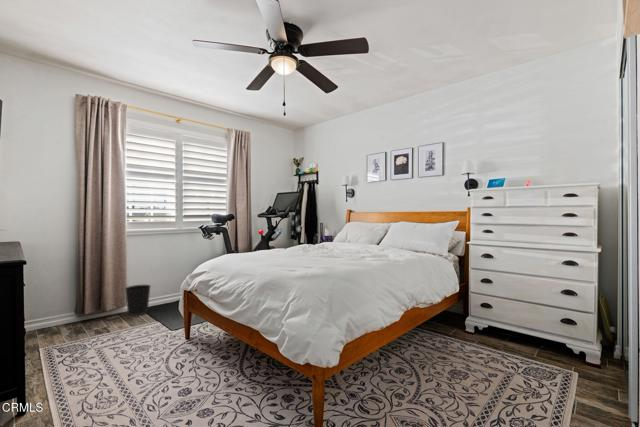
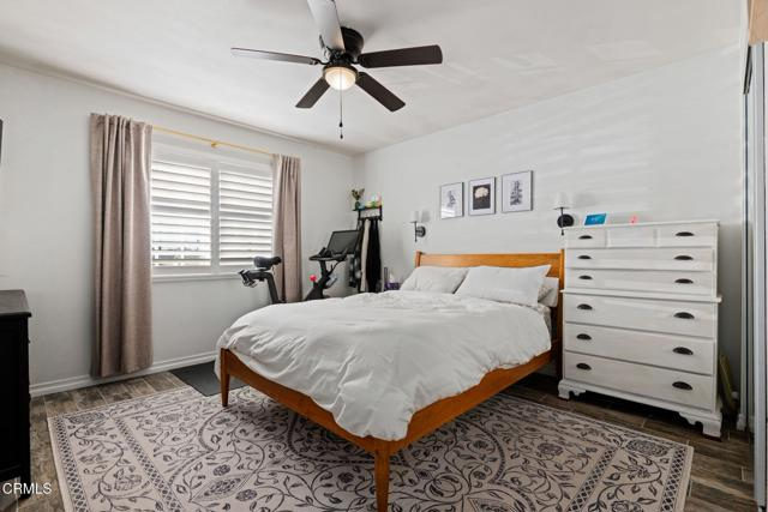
- wastebasket [124,284,152,317]
